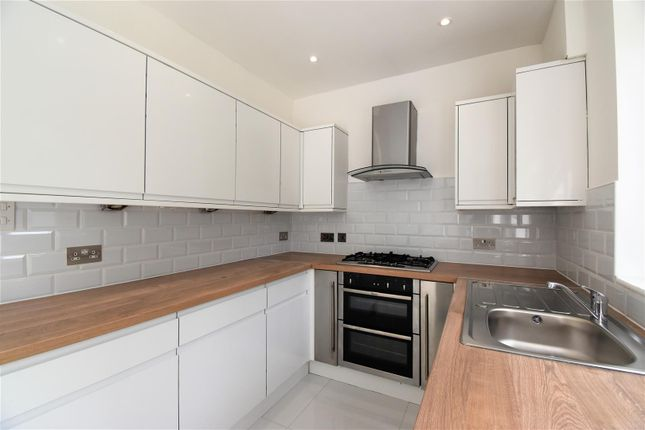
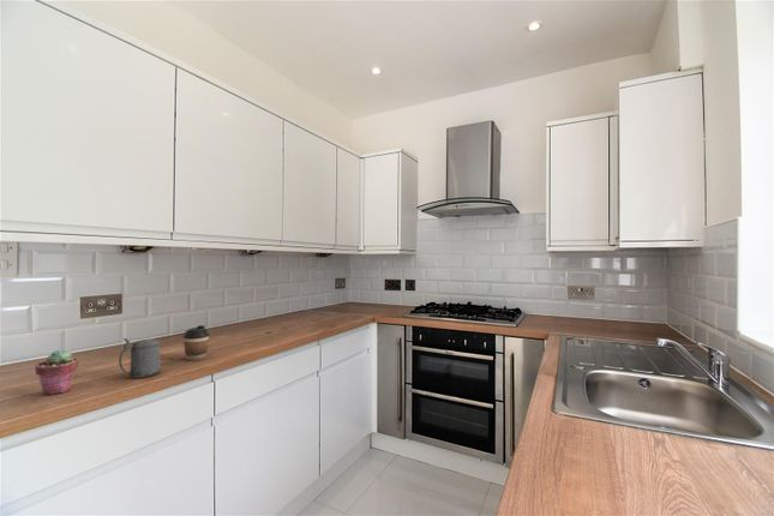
+ potted succulent [34,348,79,396]
+ beer stein [118,337,162,379]
+ coffee cup [182,324,211,361]
